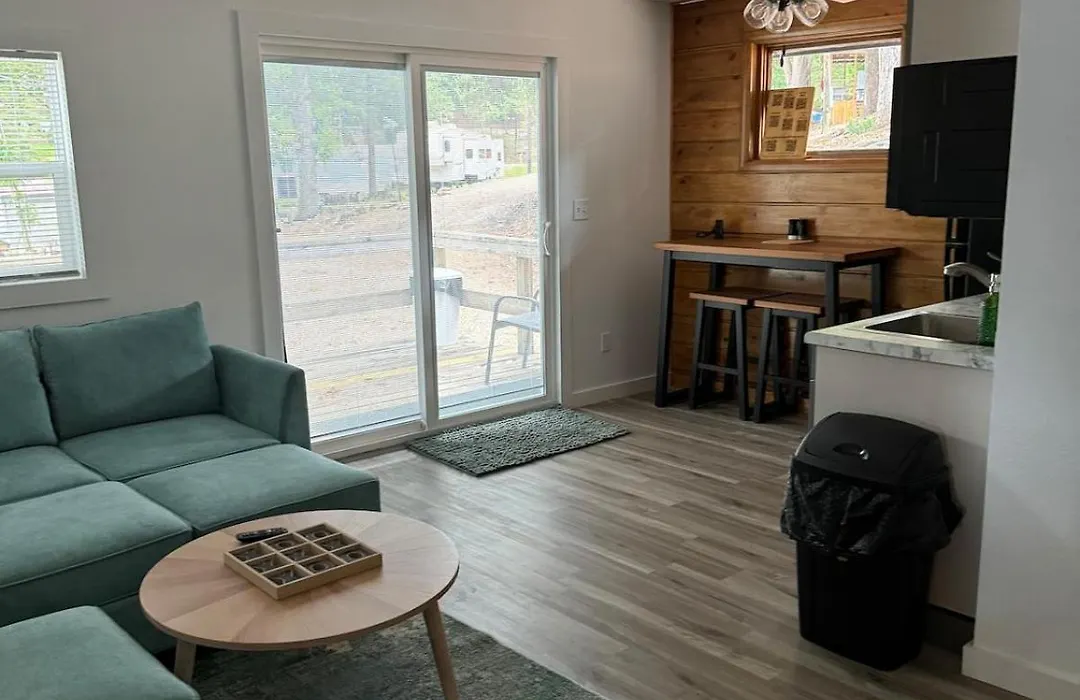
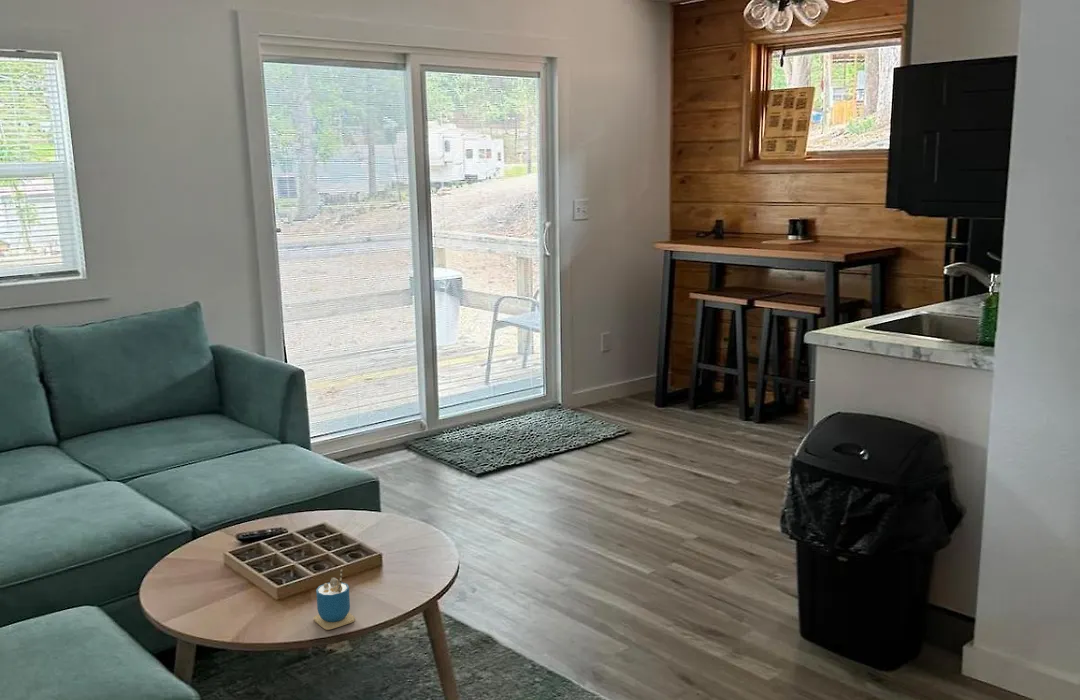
+ cup [313,568,356,631]
